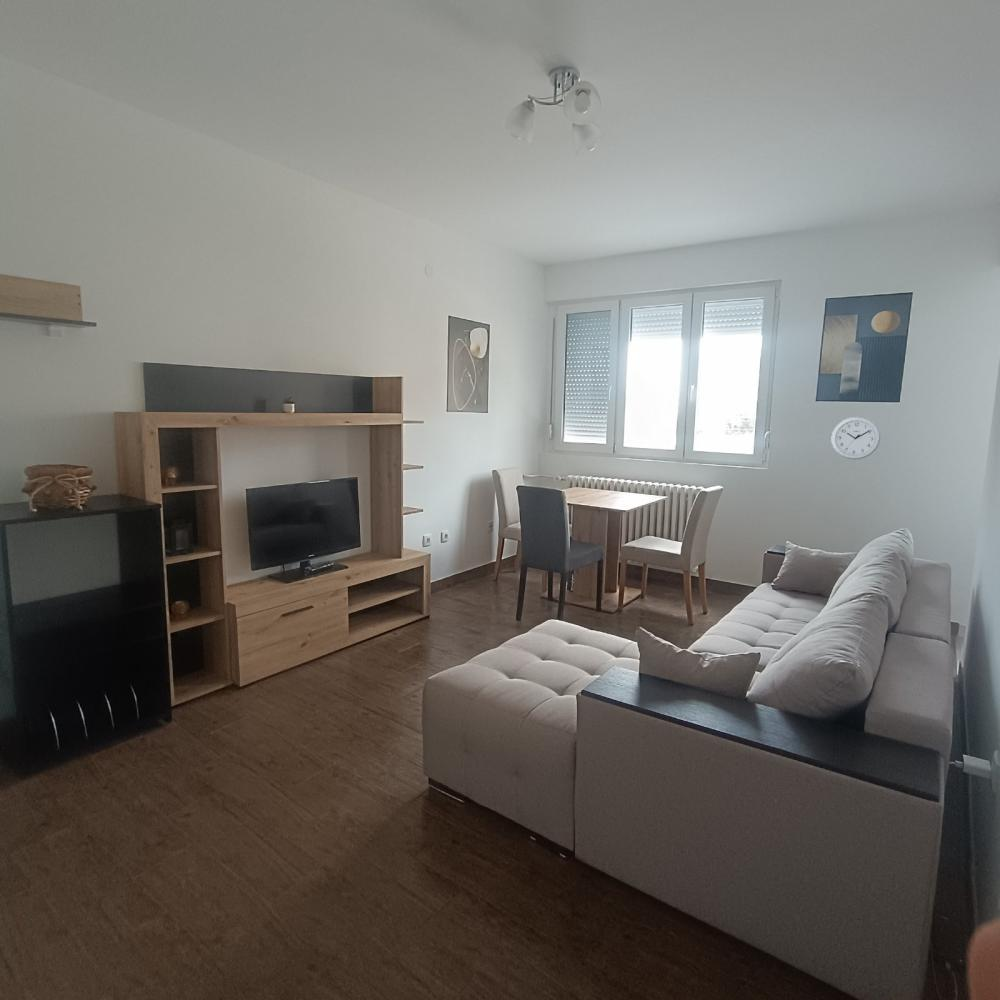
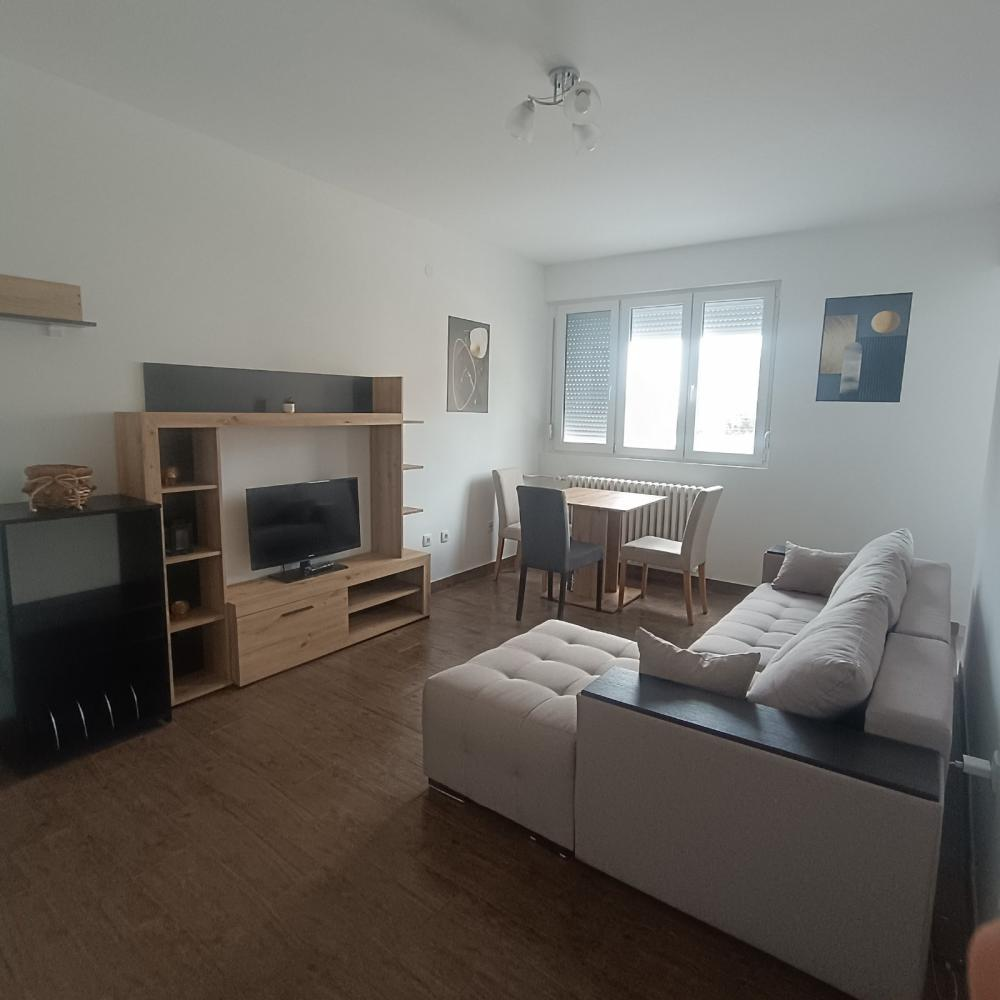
- wall clock [831,416,881,460]
